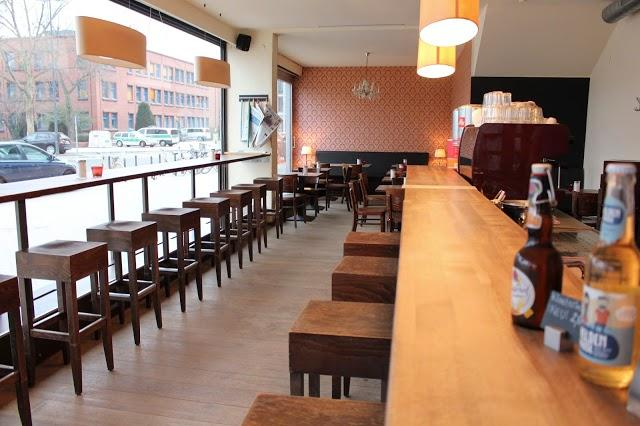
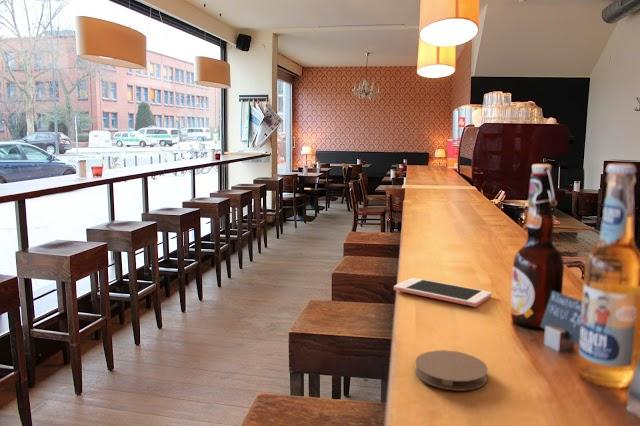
+ cell phone [393,277,492,308]
+ coaster [414,349,489,392]
